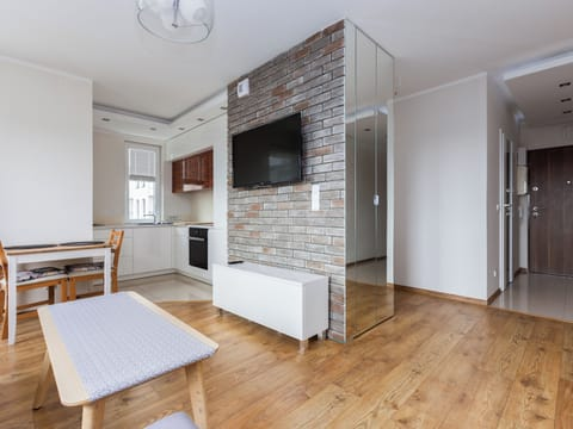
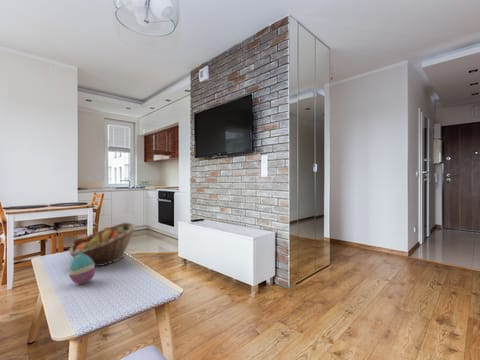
+ fruit basket [68,222,138,267]
+ decorative egg [68,254,96,285]
